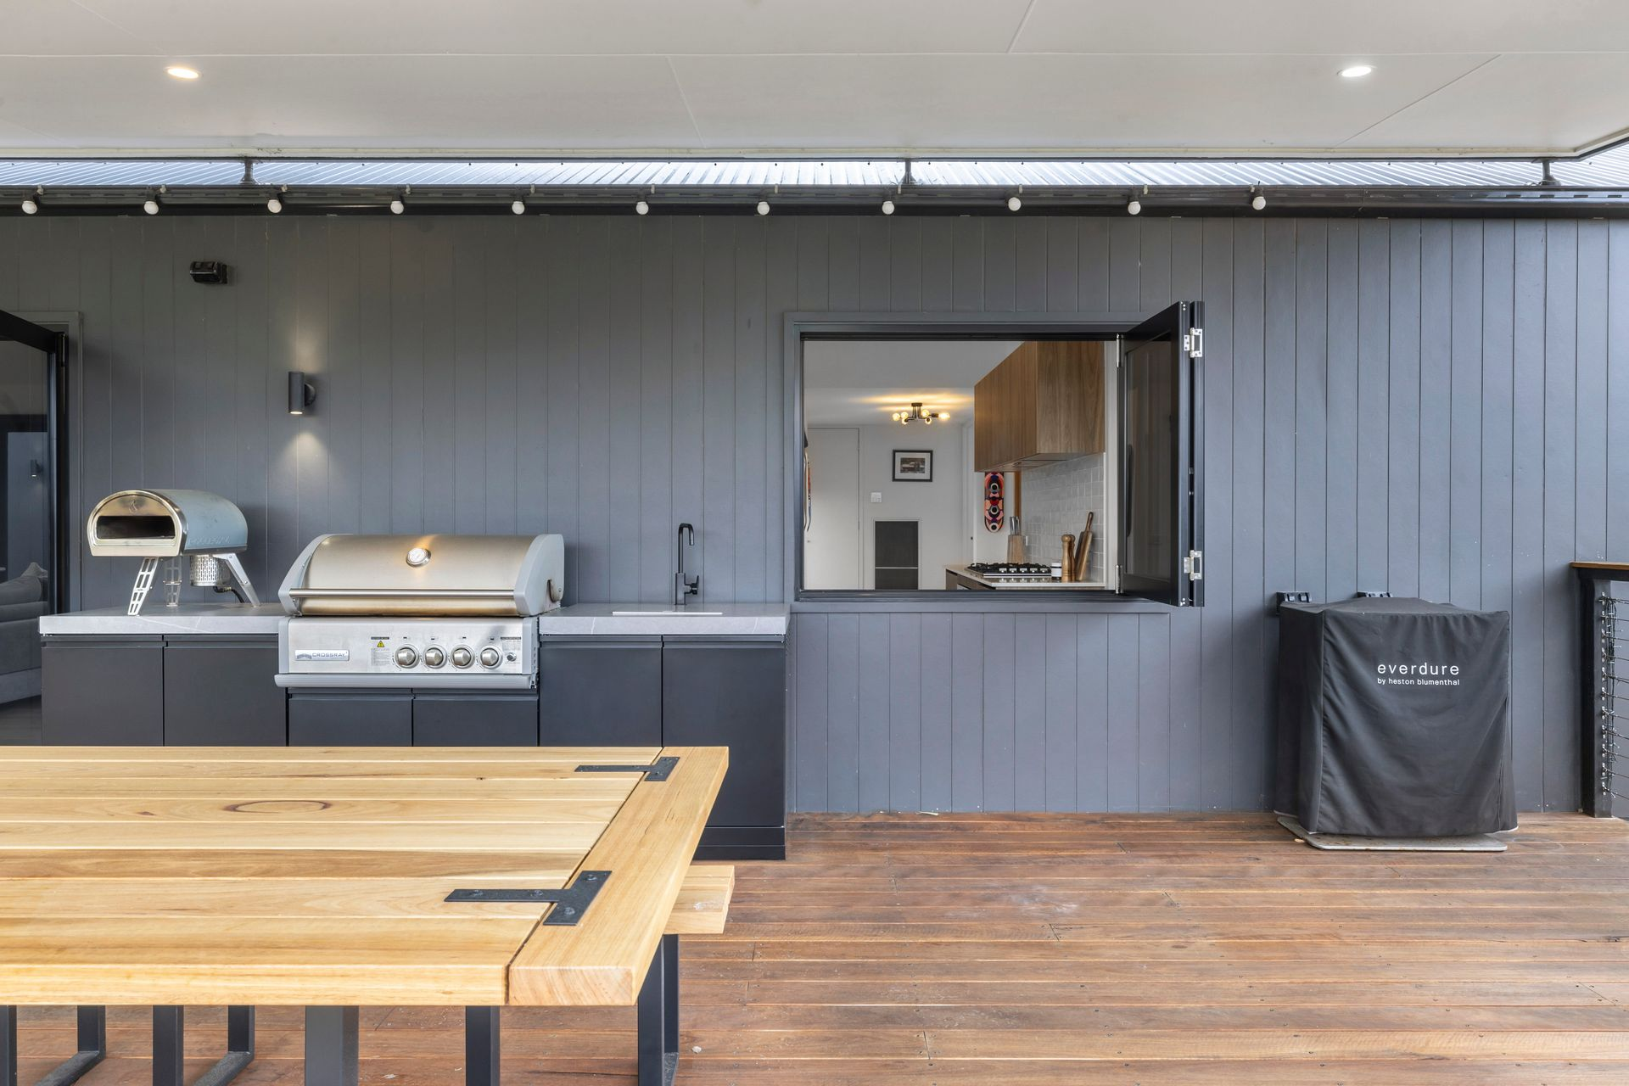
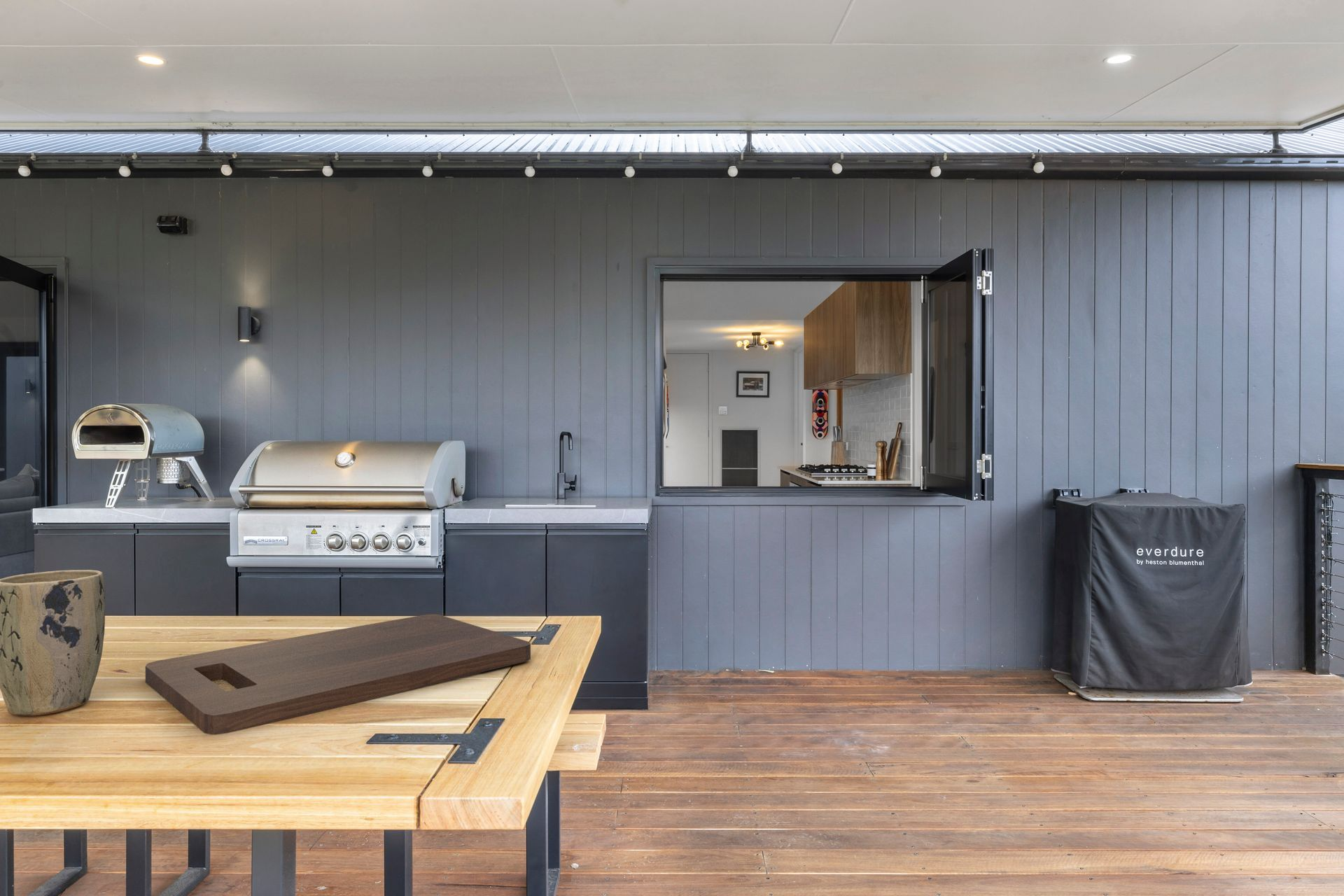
+ cutting board [145,613,531,736]
+ plant pot [0,569,106,717]
